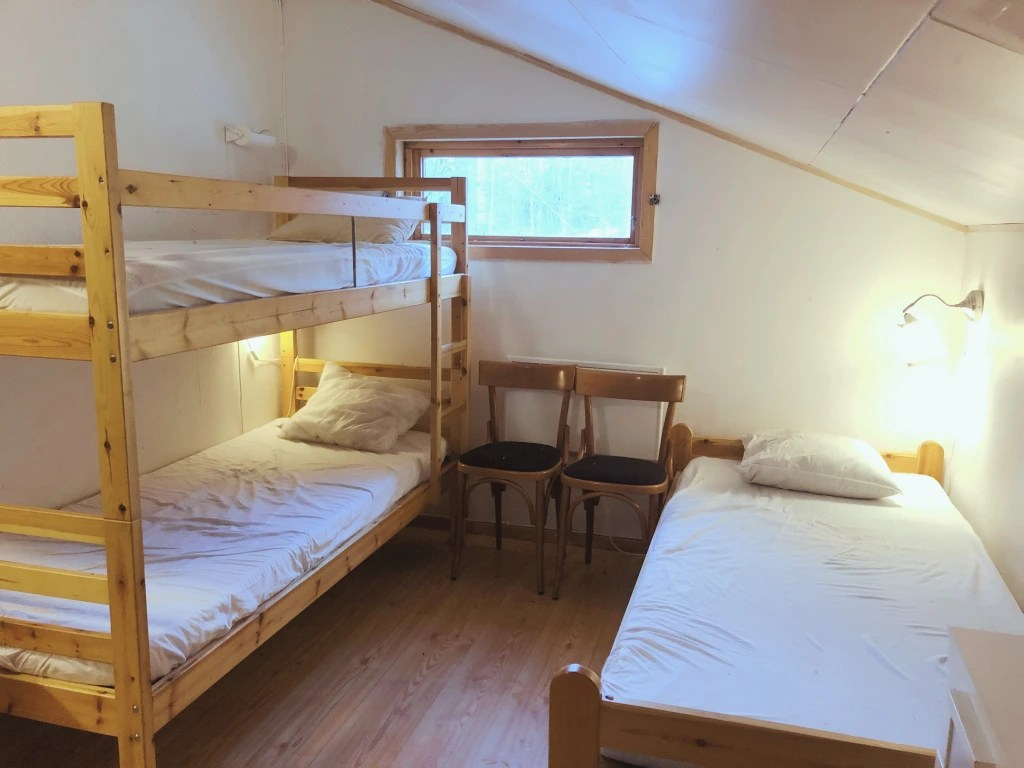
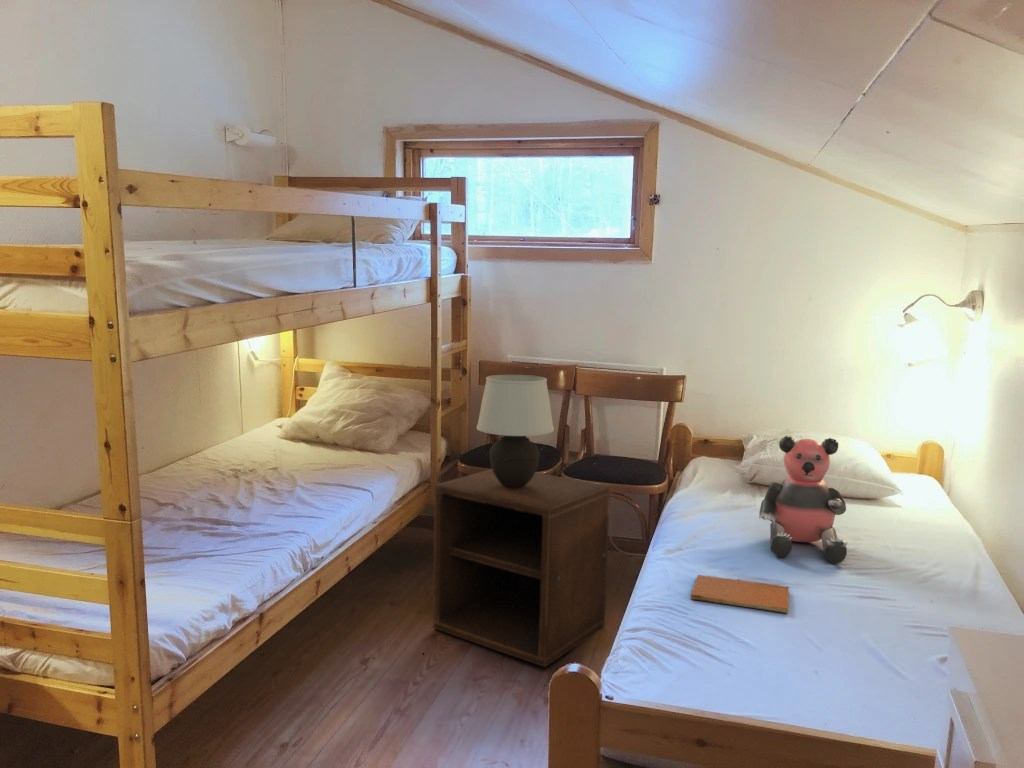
+ bear [758,435,849,565]
+ nightstand [432,468,611,668]
+ book [690,574,790,614]
+ table lamp [476,374,555,488]
